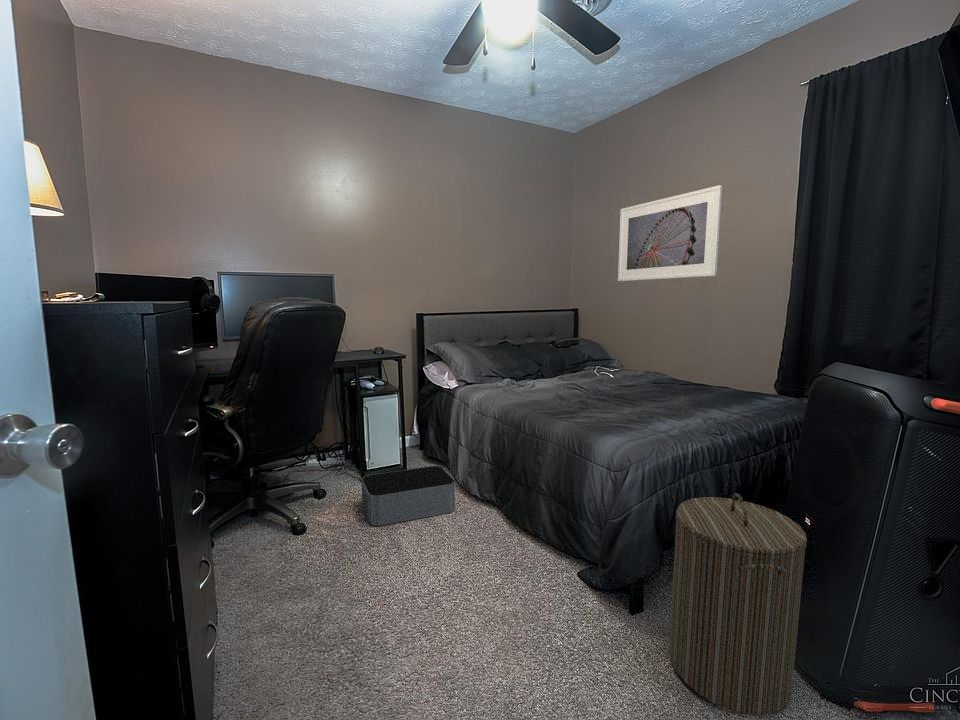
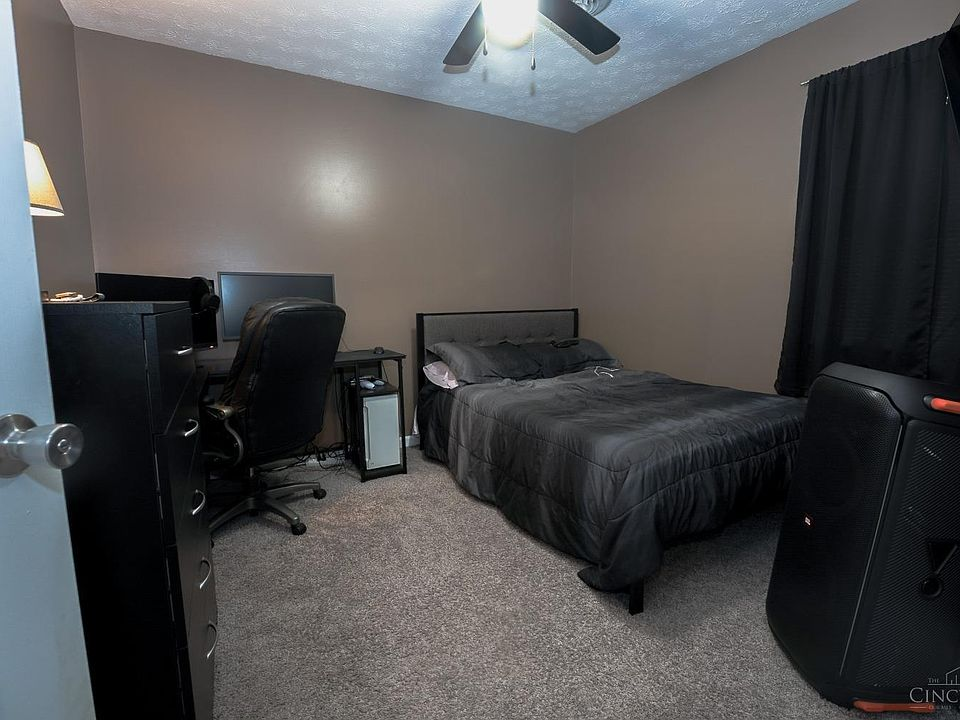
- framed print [617,184,723,282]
- storage bin [361,465,456,527]
- laundry hamper [668,492,808,716]
